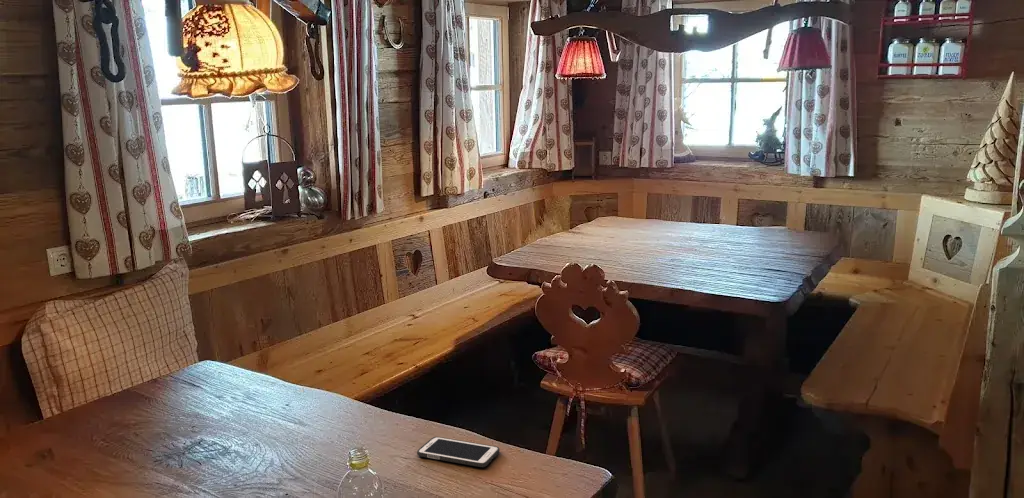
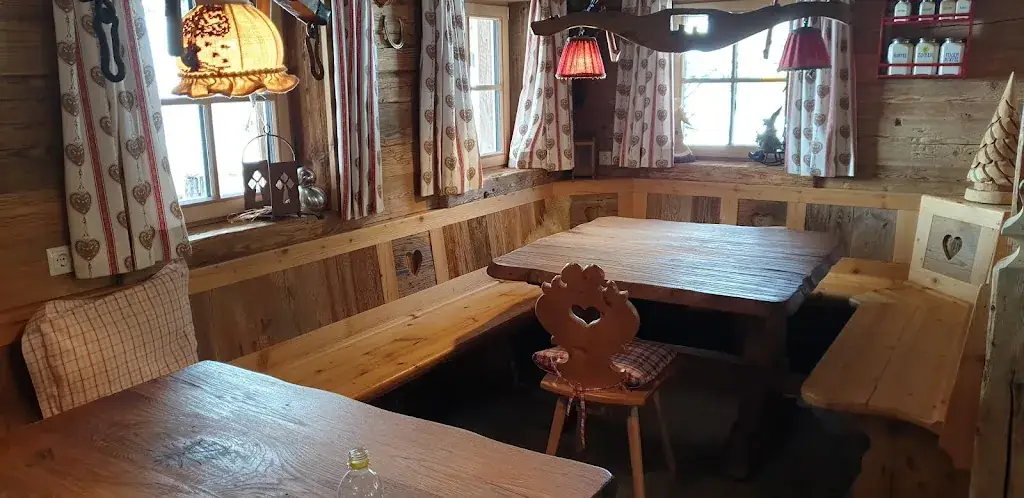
- cell phone [416,436,501,468]
